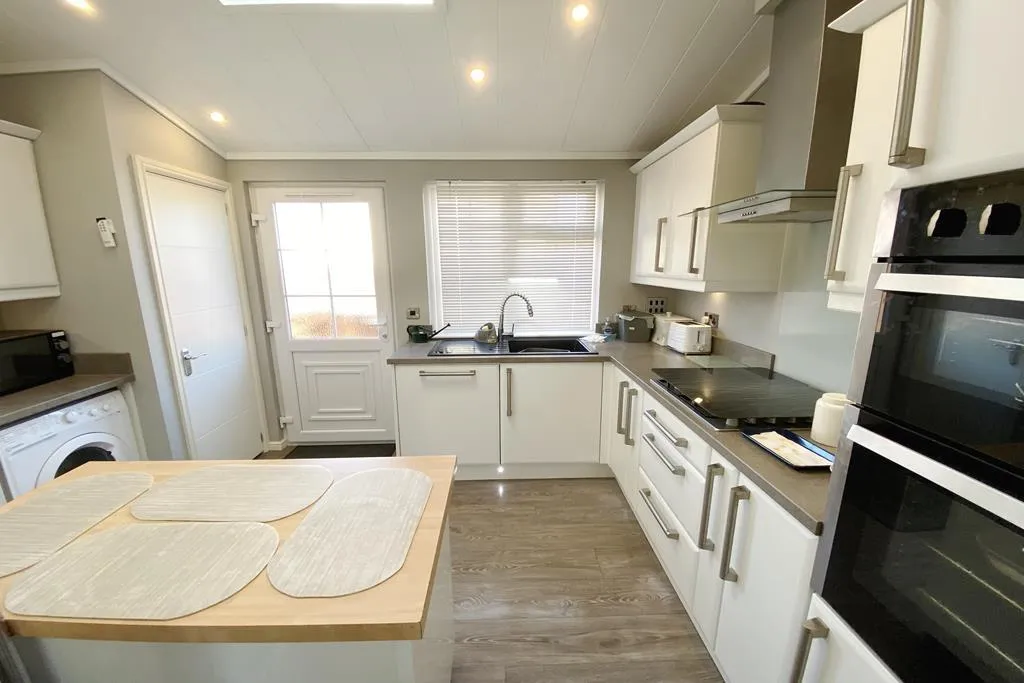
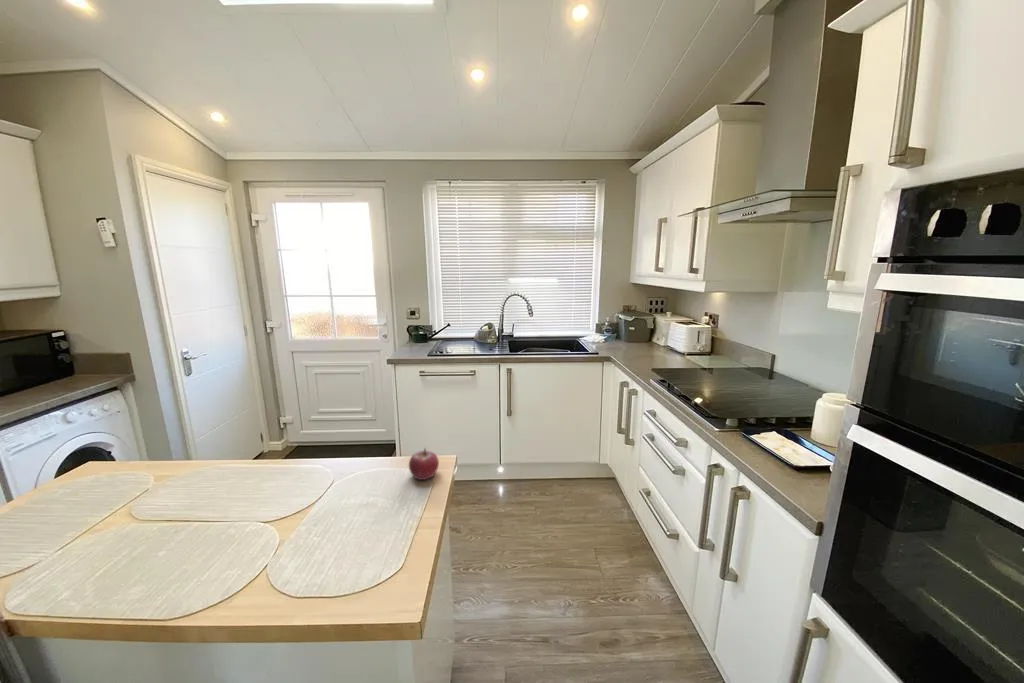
+ fruit [408,447,440,481]
